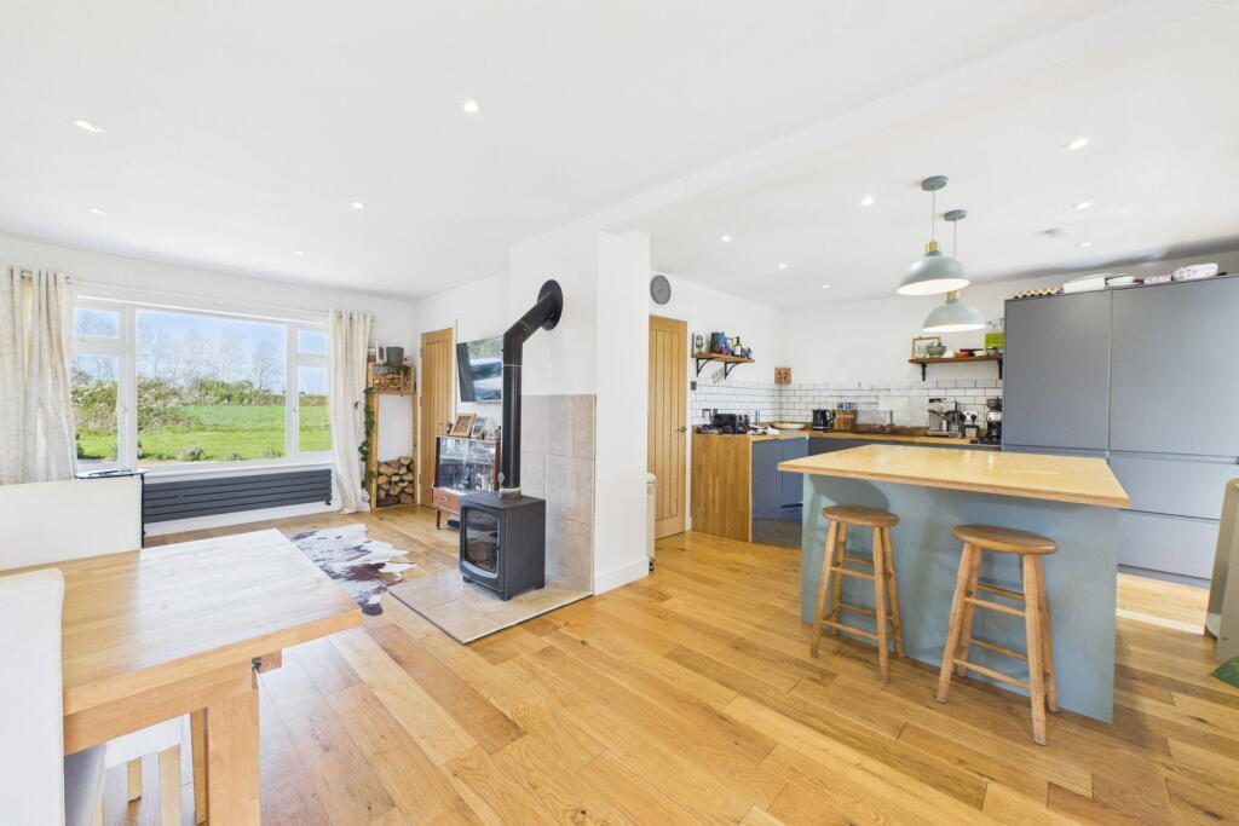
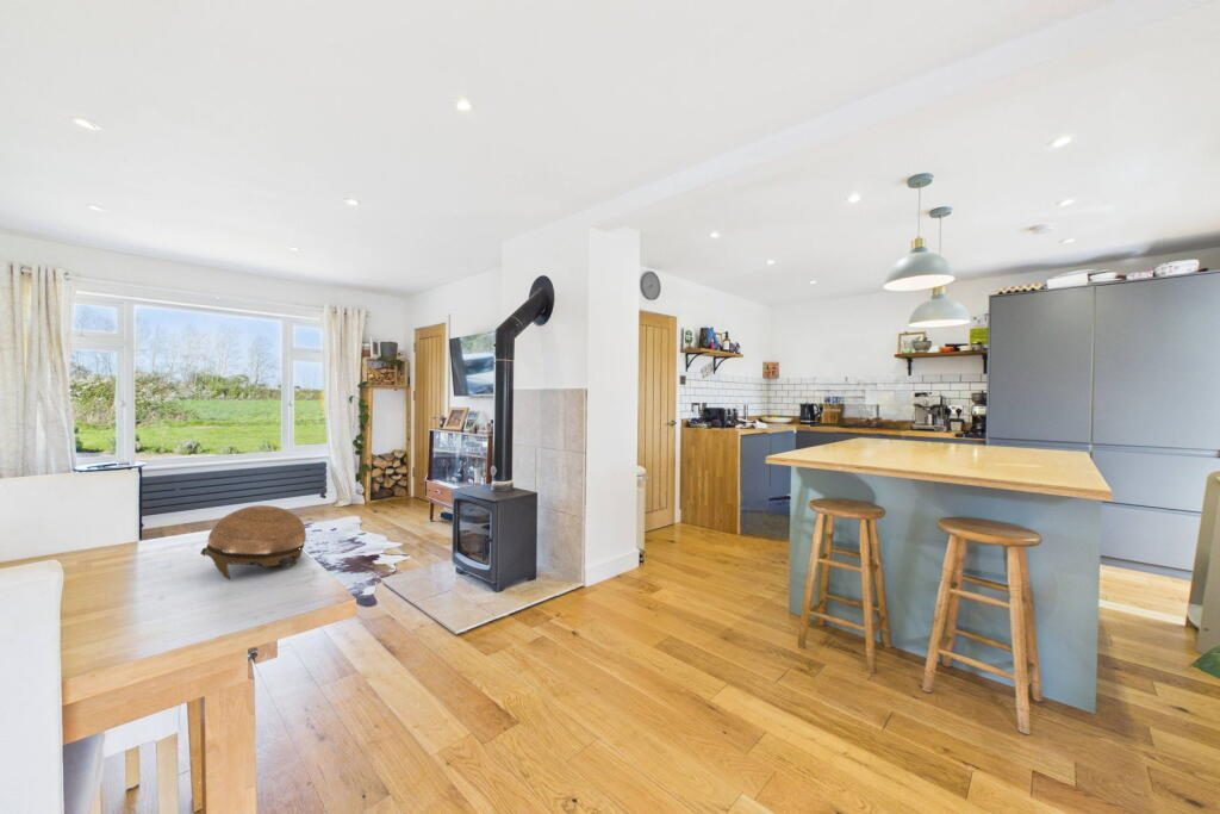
+ decorative bowl [199,504,307,580]
